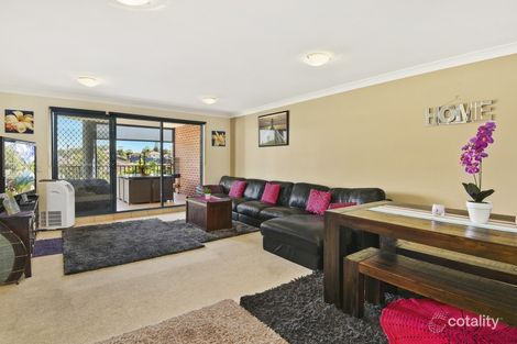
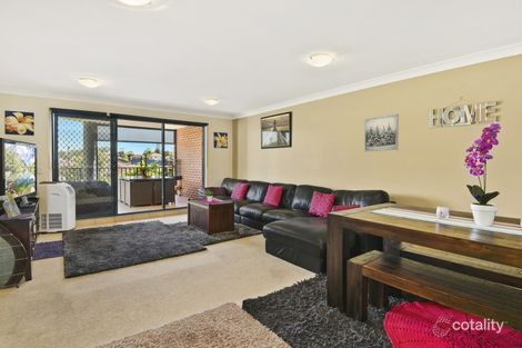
+ wall art [363,112,400,152]
